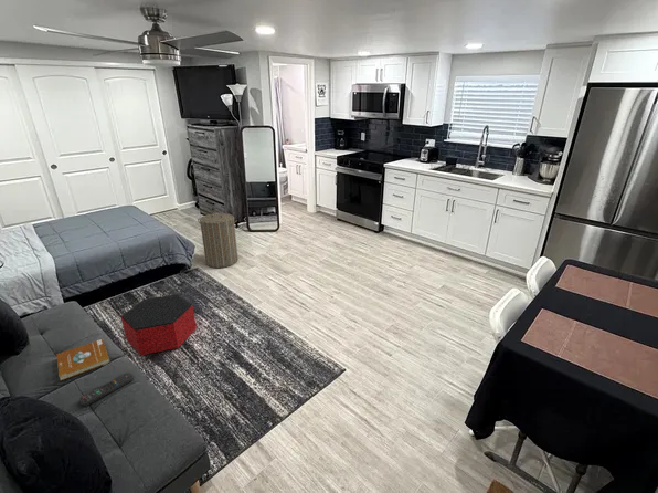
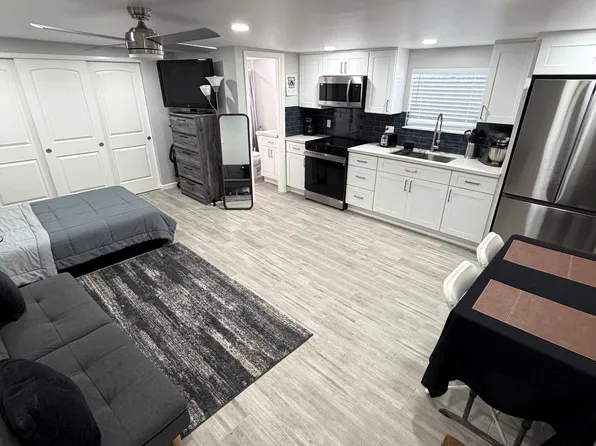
- ottoman [120,293,198,356]
- book [55,338,112,381]
- laundry hamper [197,209,240,269]
- remote control [78,371,134,407]
